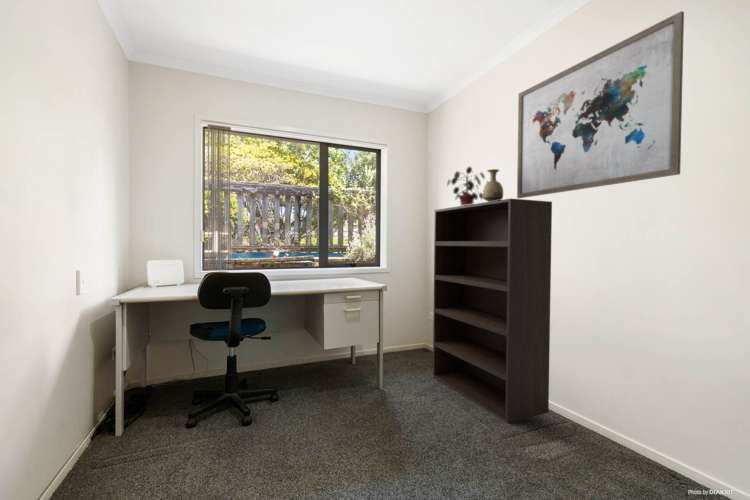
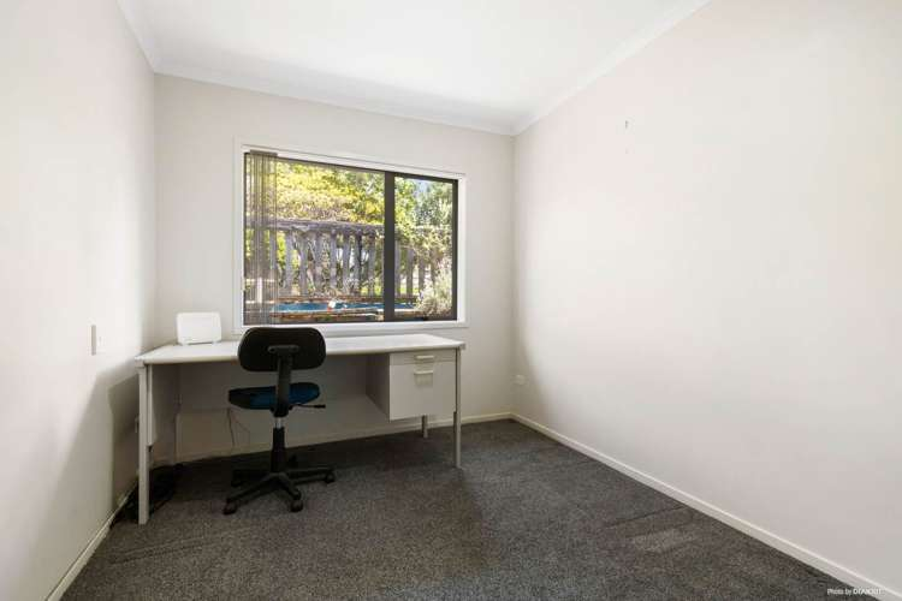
- vase [482,168,504,202]
- bookshelf [432,198,553,424]
- wall art [516,10,685,199]
- potted plant [446,166,486,206]
